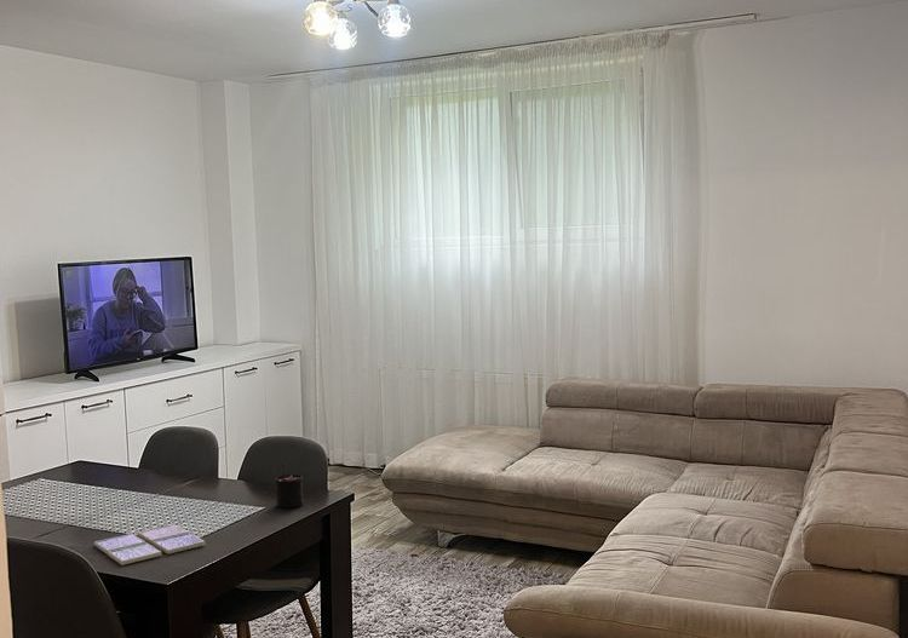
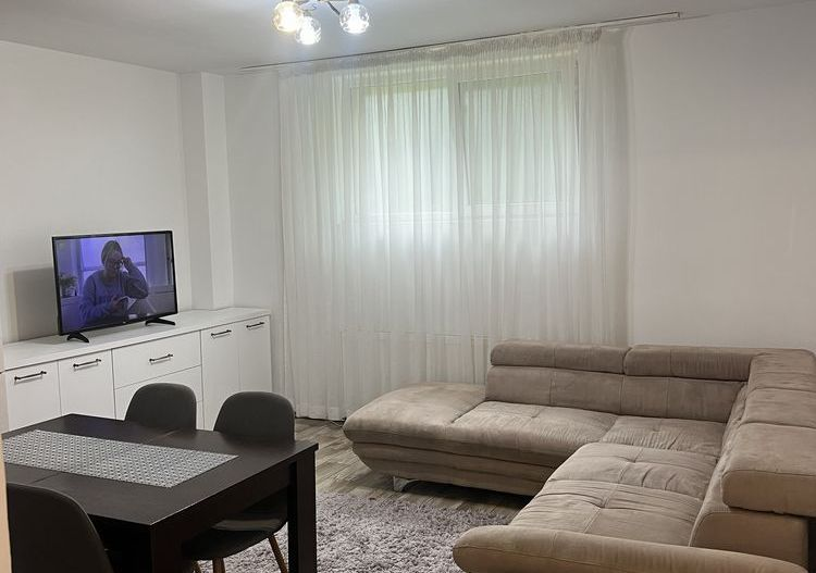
- candle [274,462,304,510]
- drink coaster [93,523,207,567]
